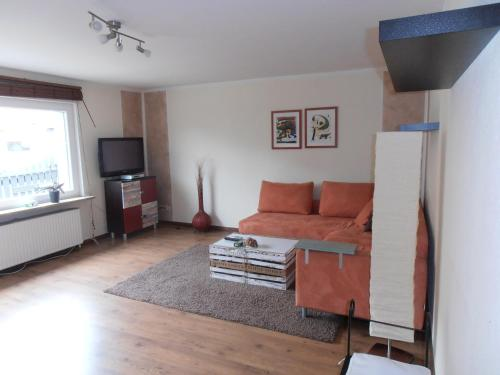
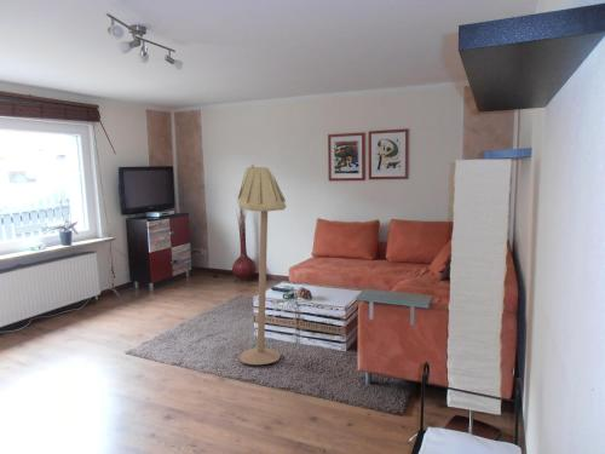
+ floor lamp [237,163,288,366]
